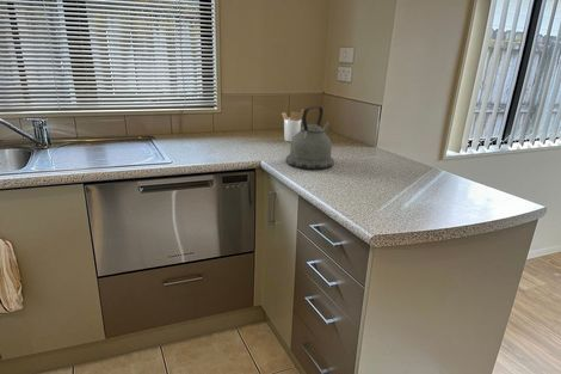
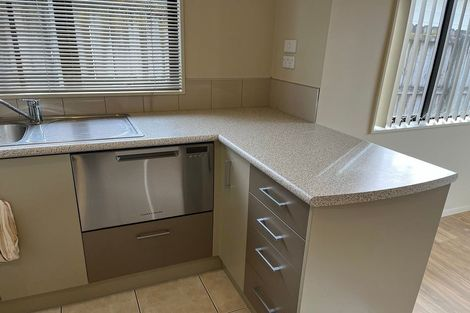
- kettle [285,105,335,171]
- utensil holder [280,108,304,143]
